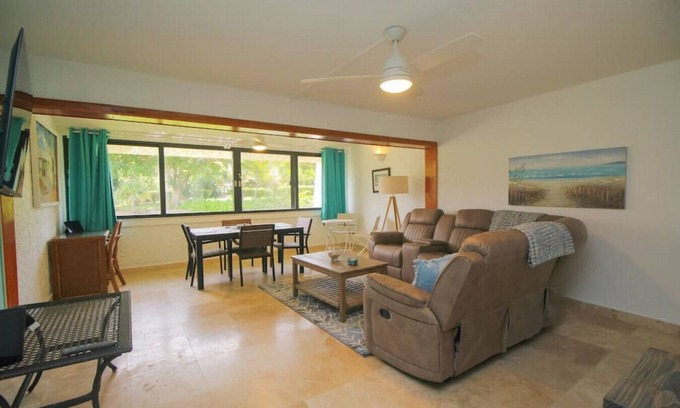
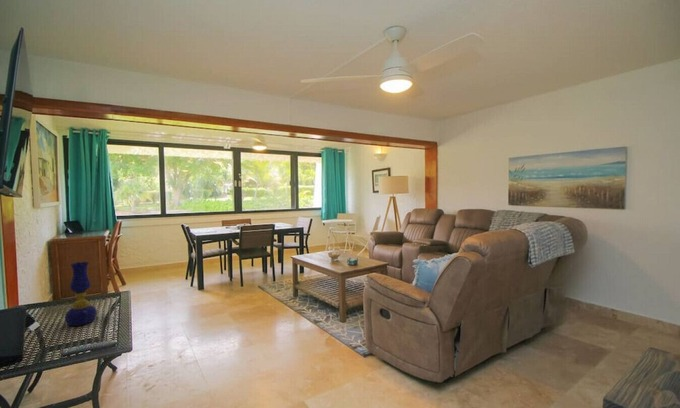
+ oil lamp [64,261,98,327]
